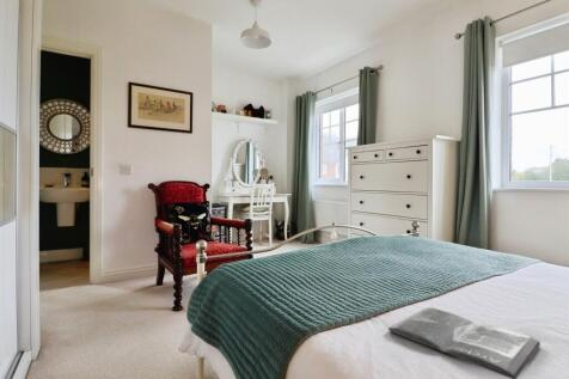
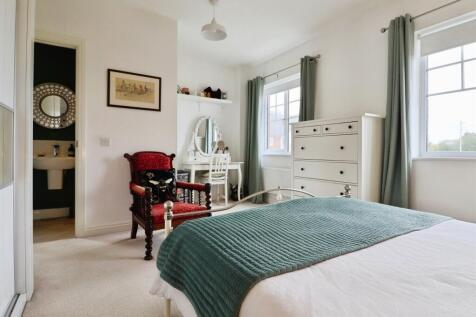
- magazine [387,306,542,379]
